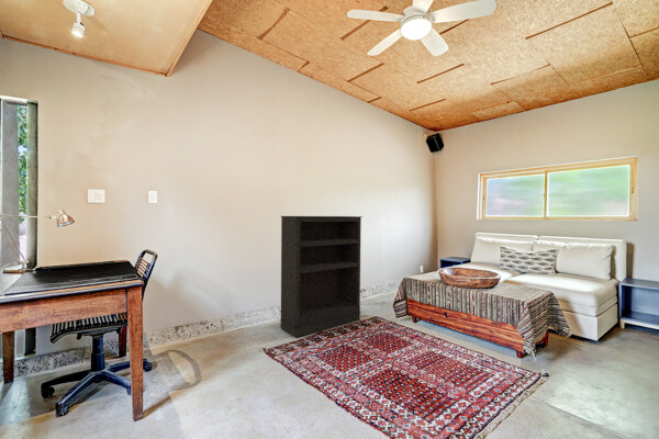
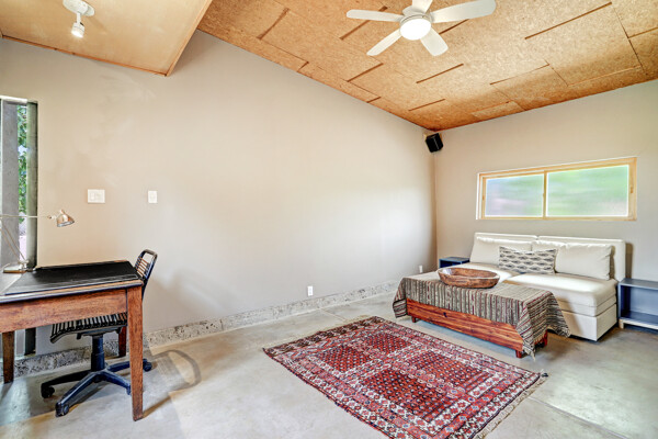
- bookshelf [279,215,364,338]
